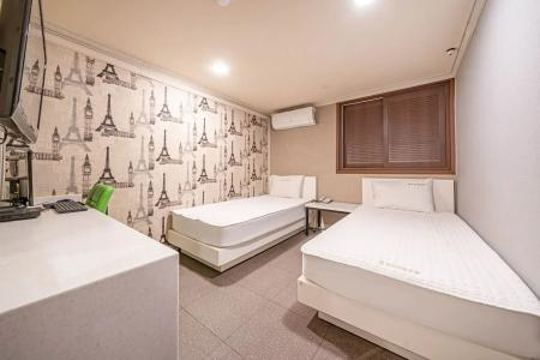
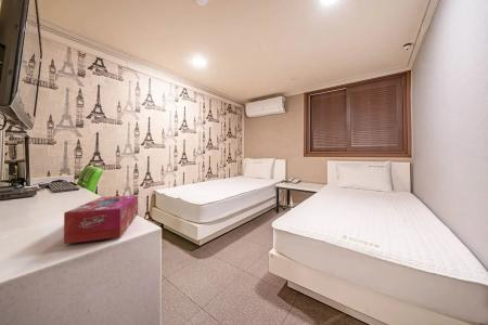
+ tissue box [63,194,139,245]
